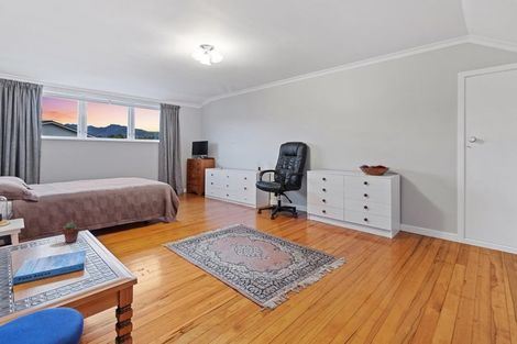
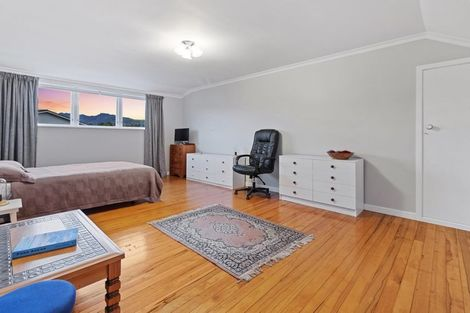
- potted succulent [62,222,81,244]
